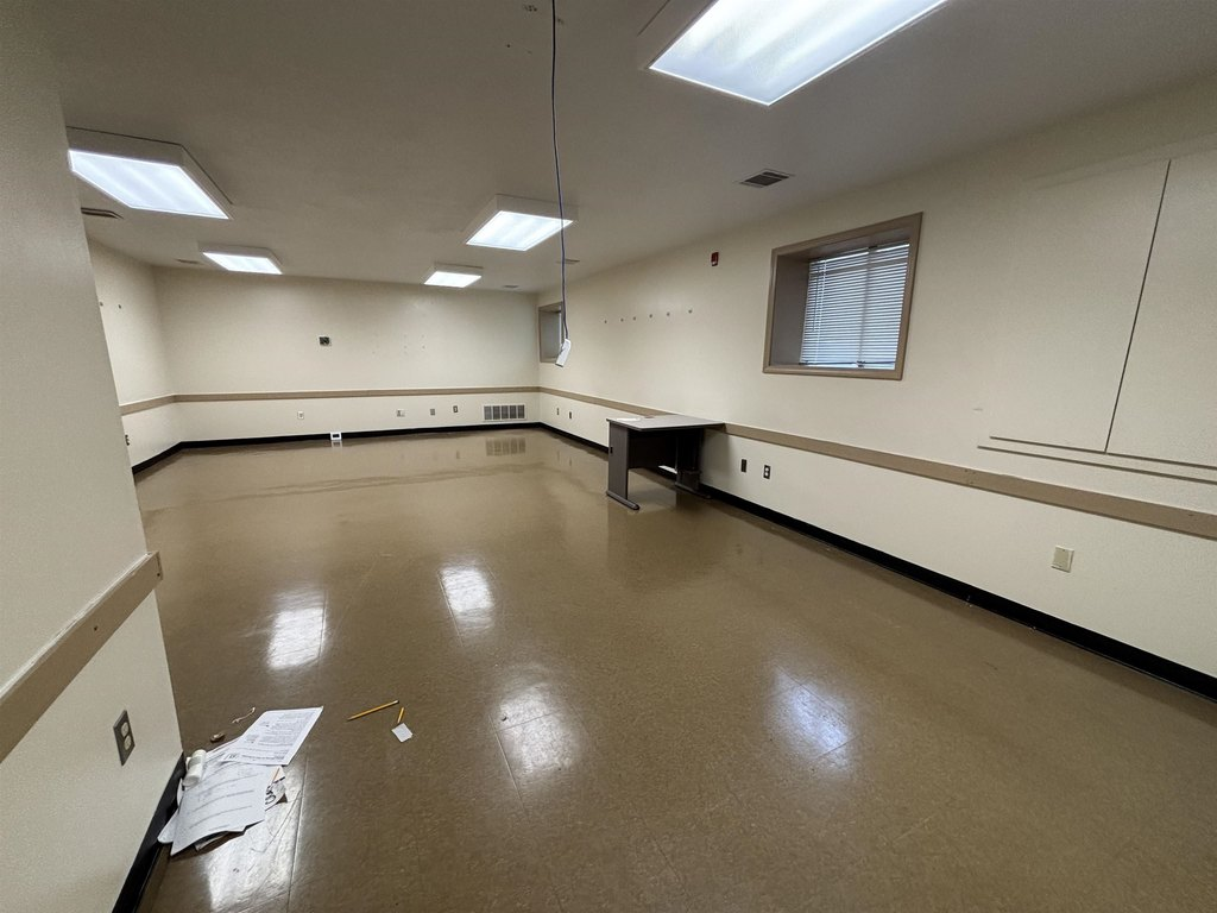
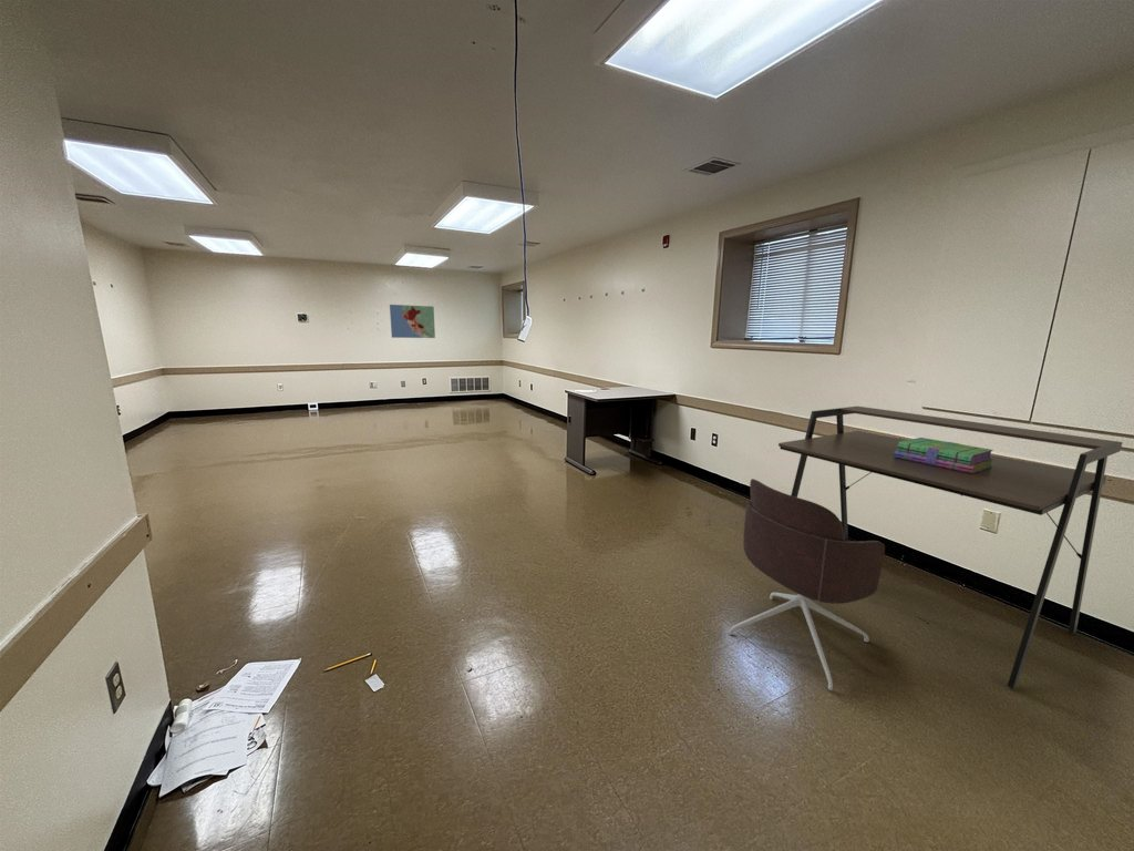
+ stack of books [894,437,993,473]
+ office chair [728,478,886,693]
+ map [389,304,436,339]
+ desk [777,406,1124,689]
